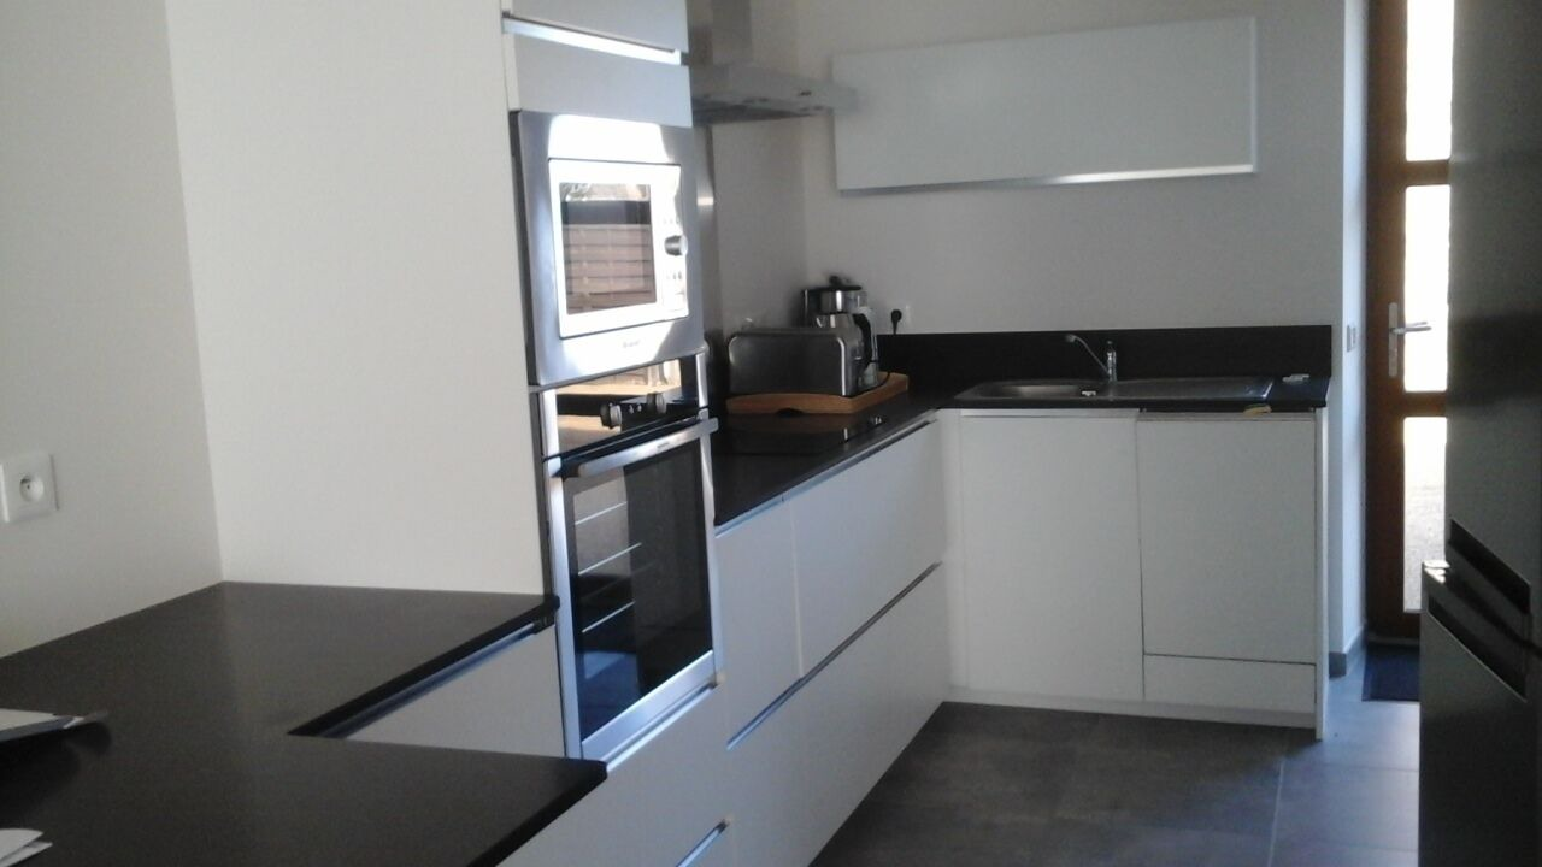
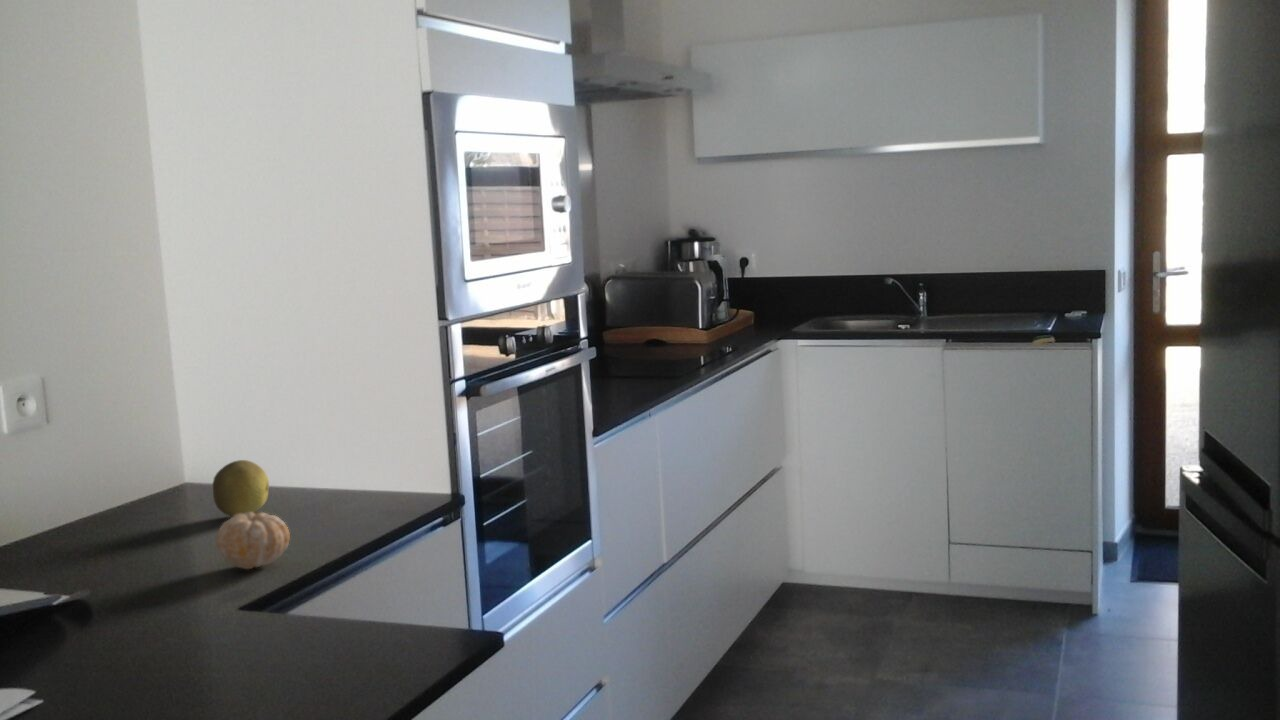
+ fruit [211,459,270,517]
+ fruit [215,511,291,570]
